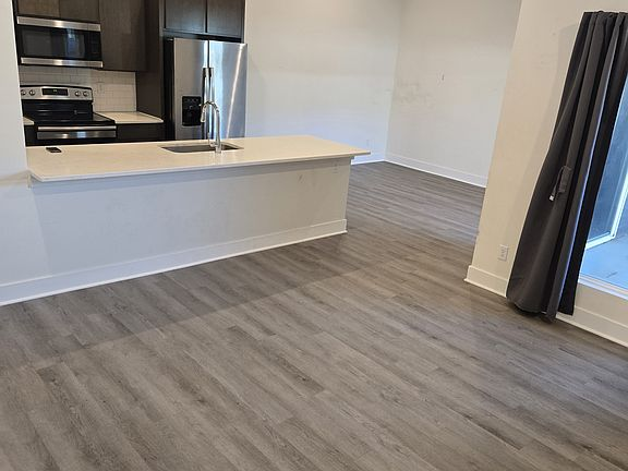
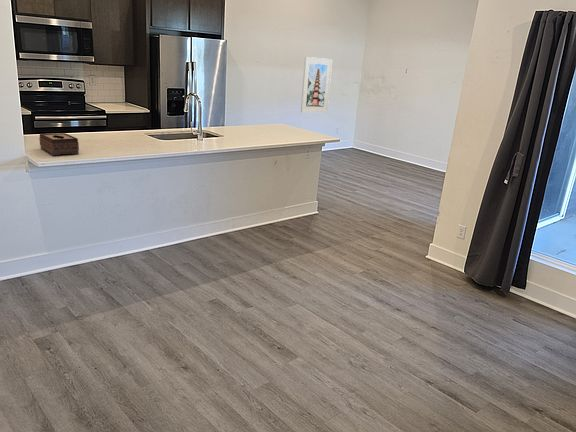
+ tissue box [38,132,80,156]
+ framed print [300,56,333,113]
